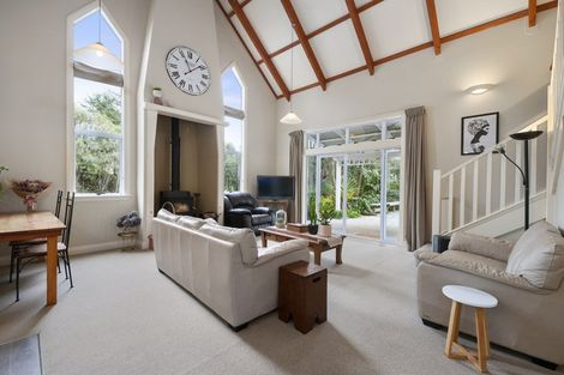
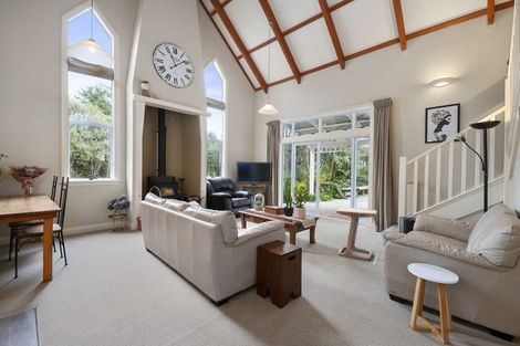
+ side table [335,207,381,265]
